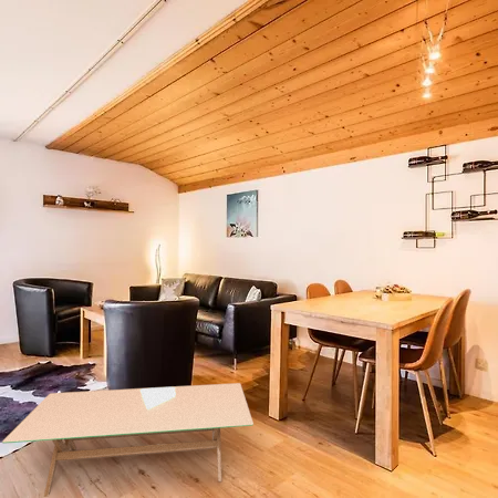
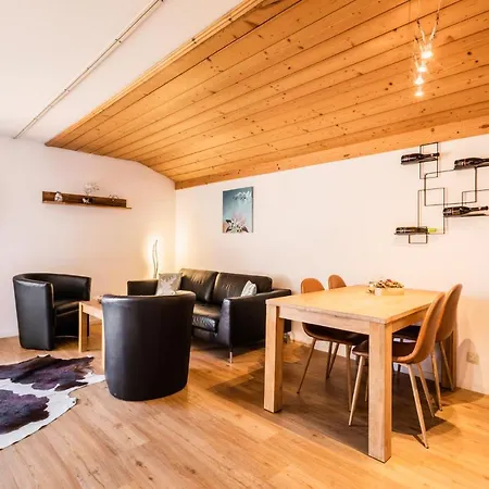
- coffee table [1,382,255,498]
